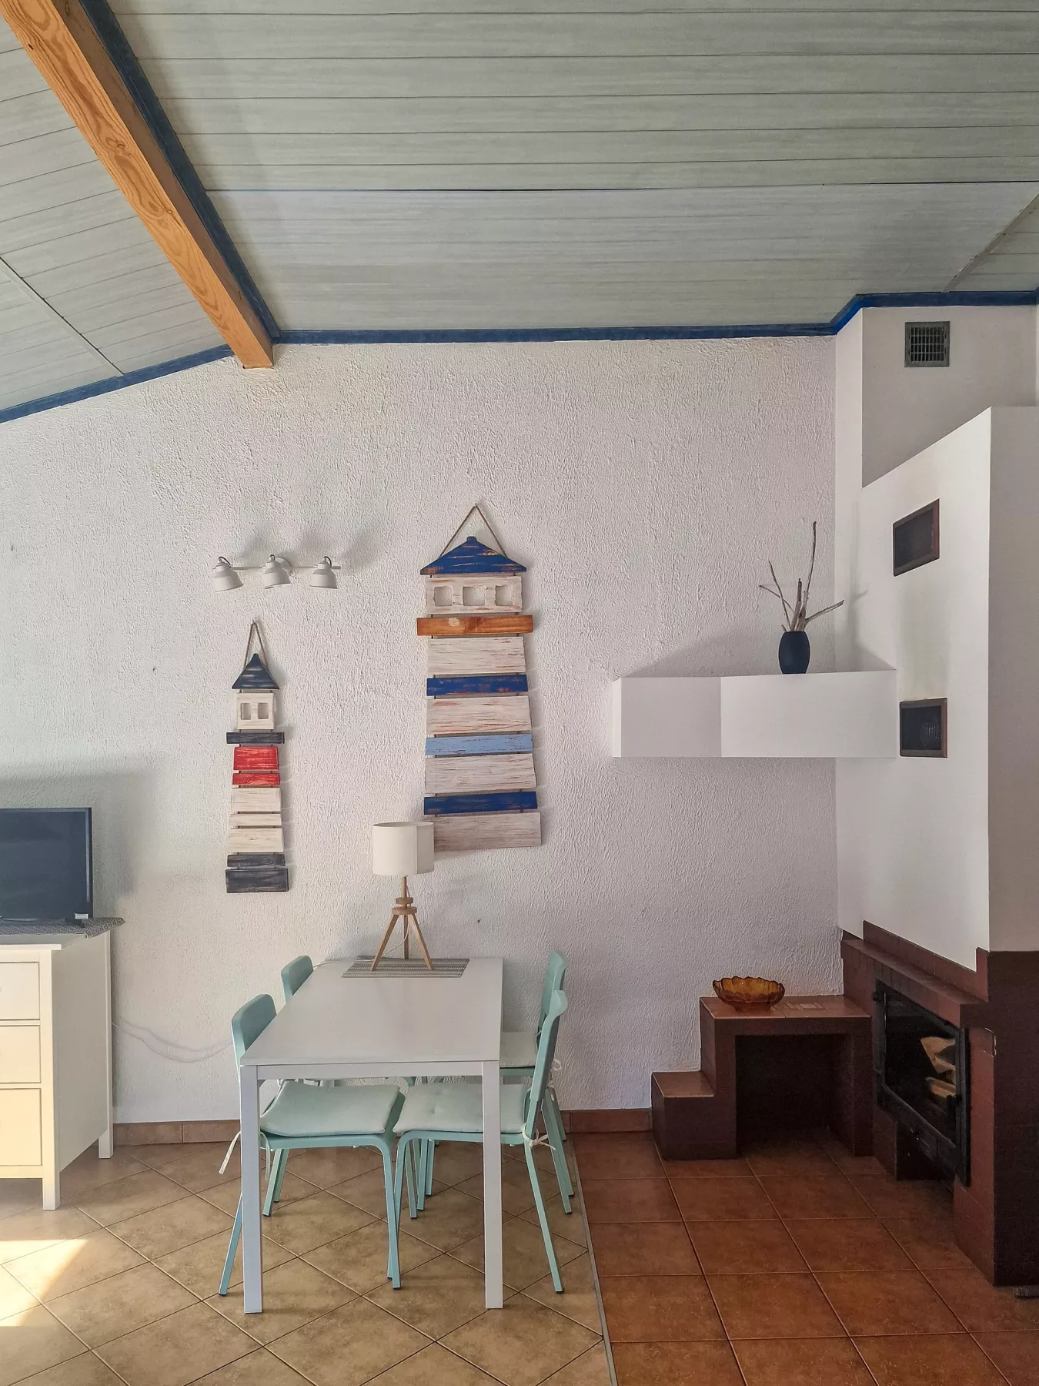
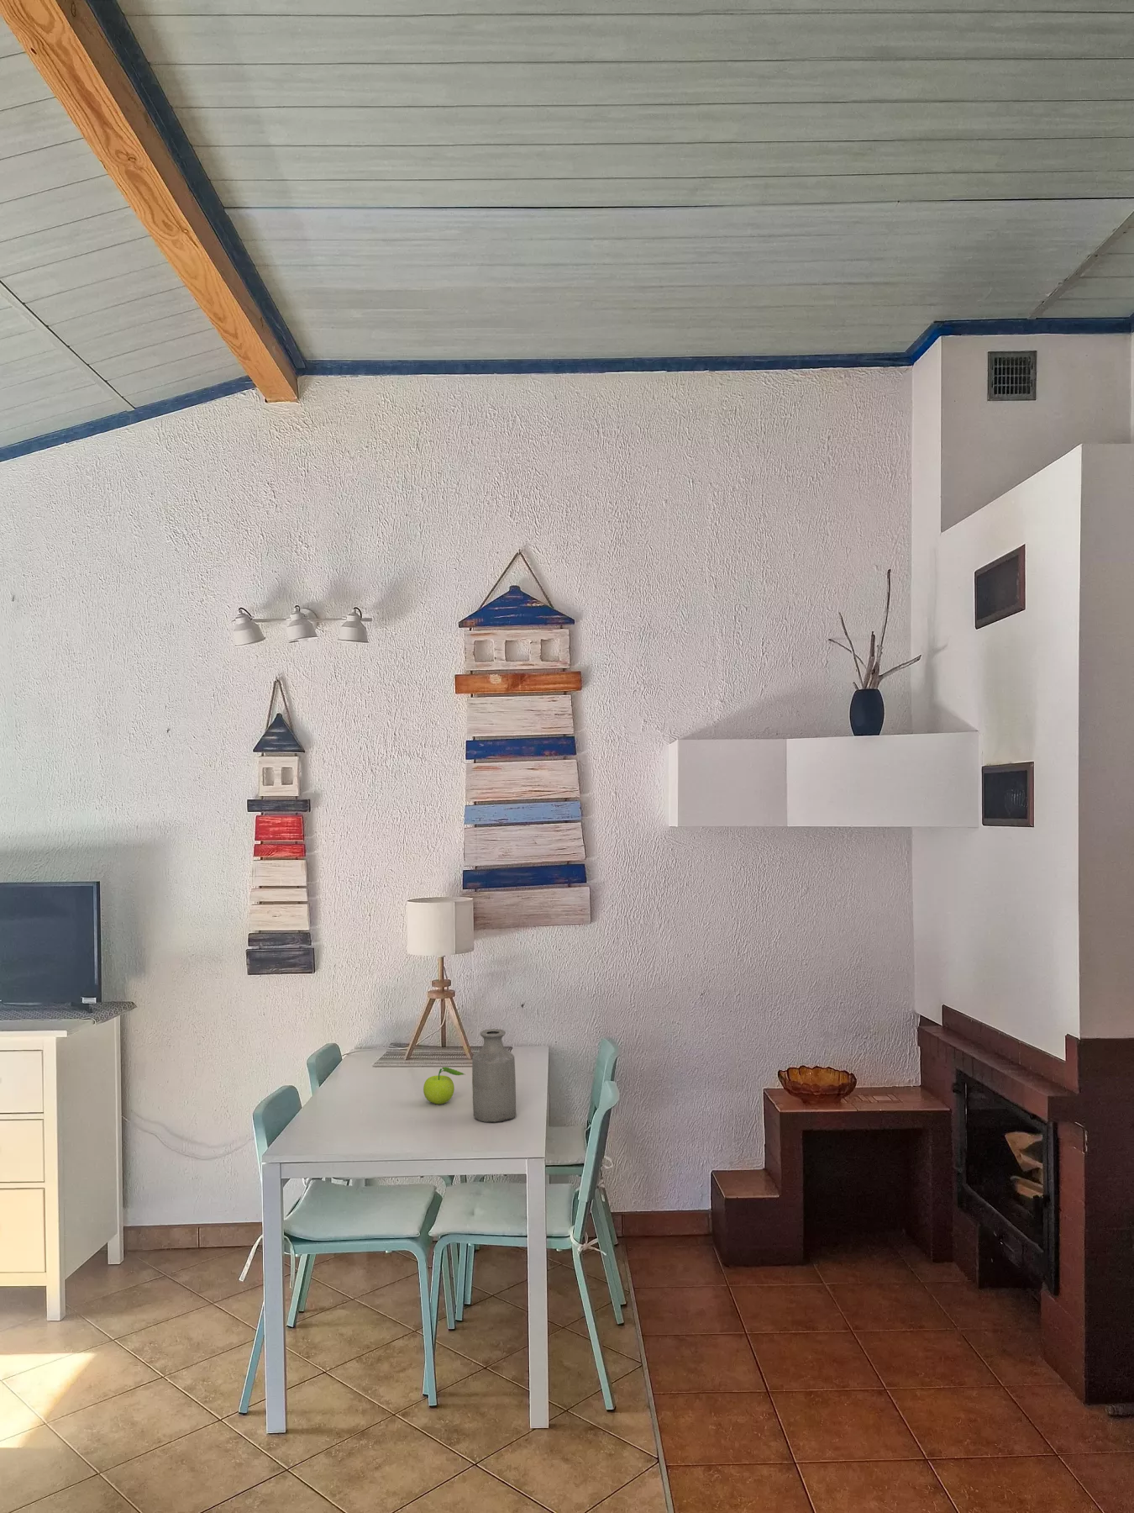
+ fruit [423,1066,466,1106]
+ bottle [472,1028,517,1123]
